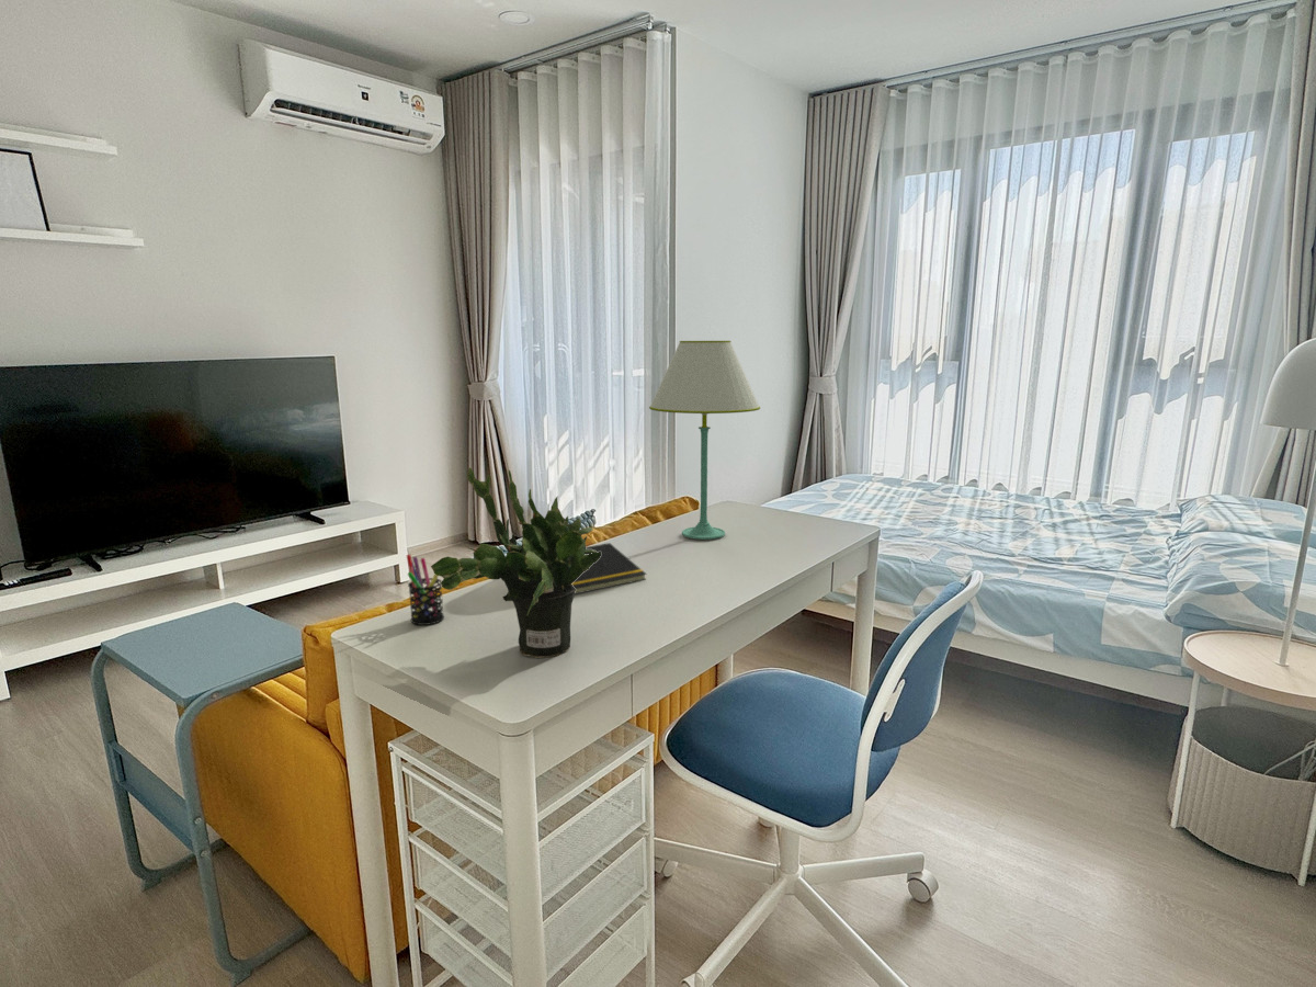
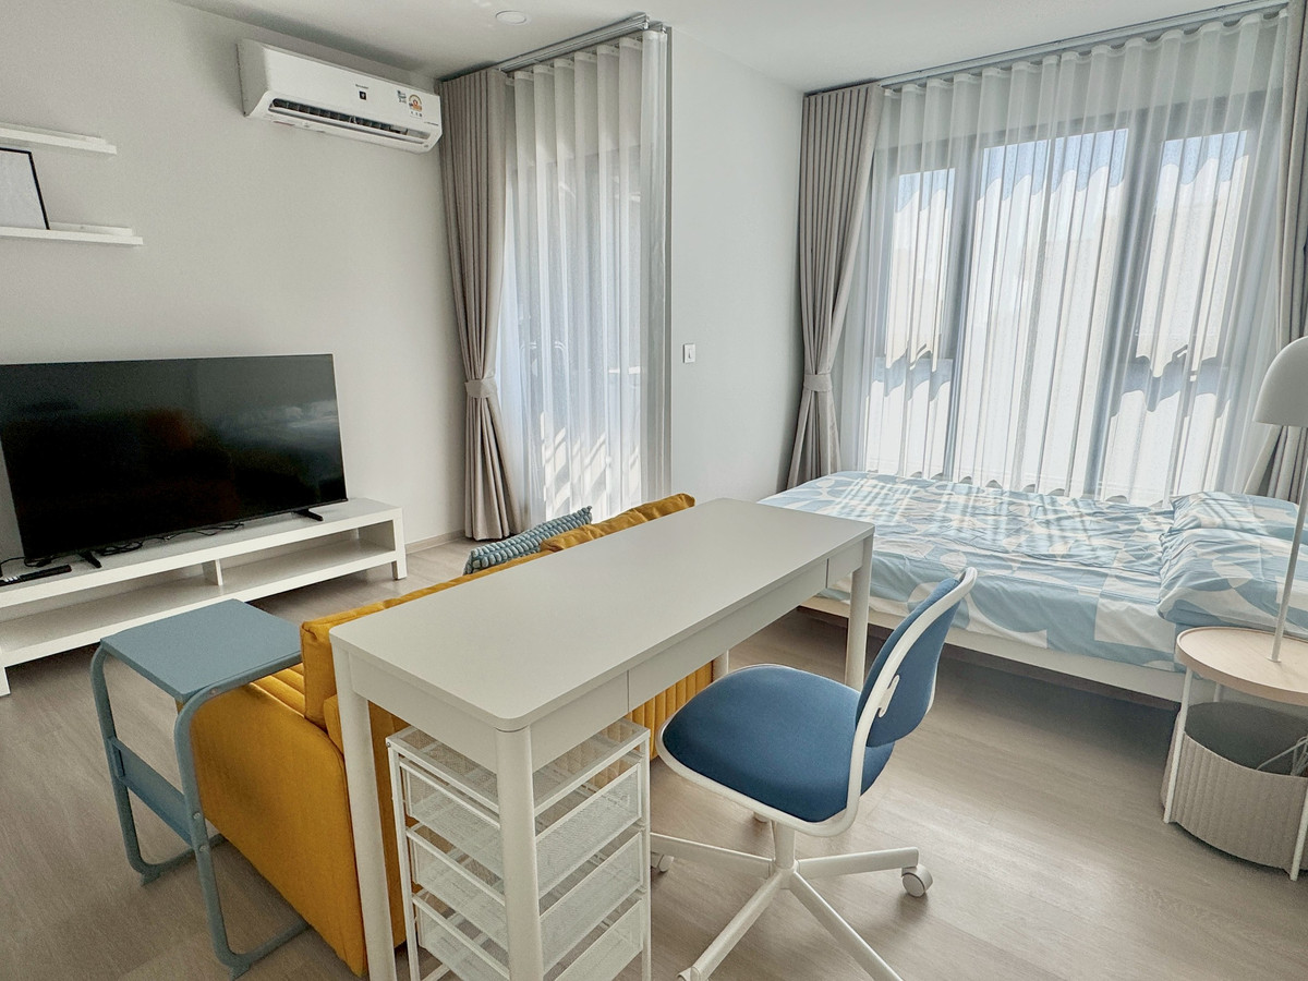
- table lamp [648,340,761,541]
- notepad [571,542,647,595]
- pen holder [406,554,445,626]
- potted plant [430,467,601,659]
